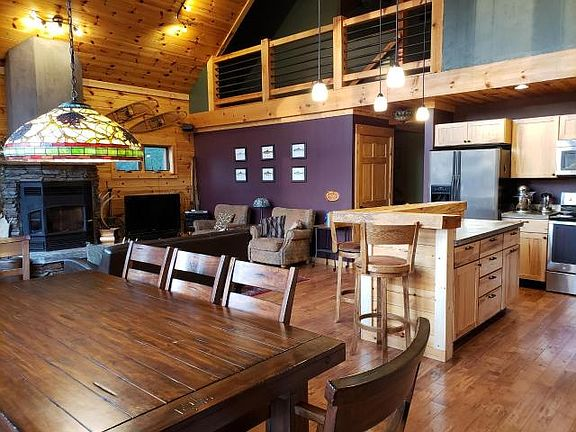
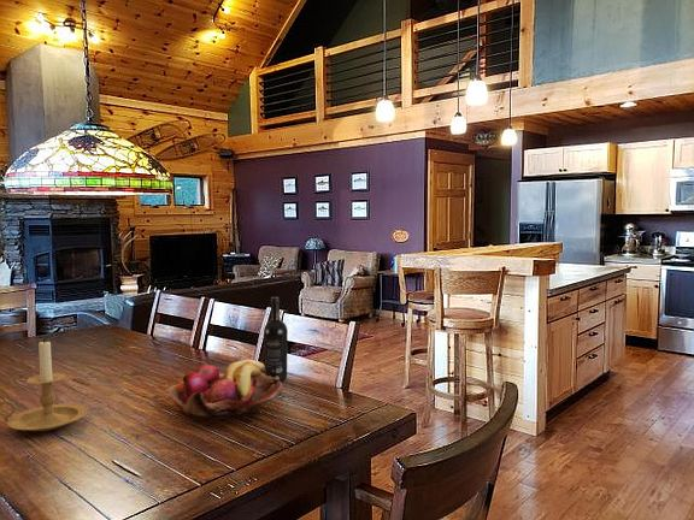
+ fruit basket [166,359,283,421]
+ wine bottle [263,296,289,382]
+ candle holder [0,337,88,432]
